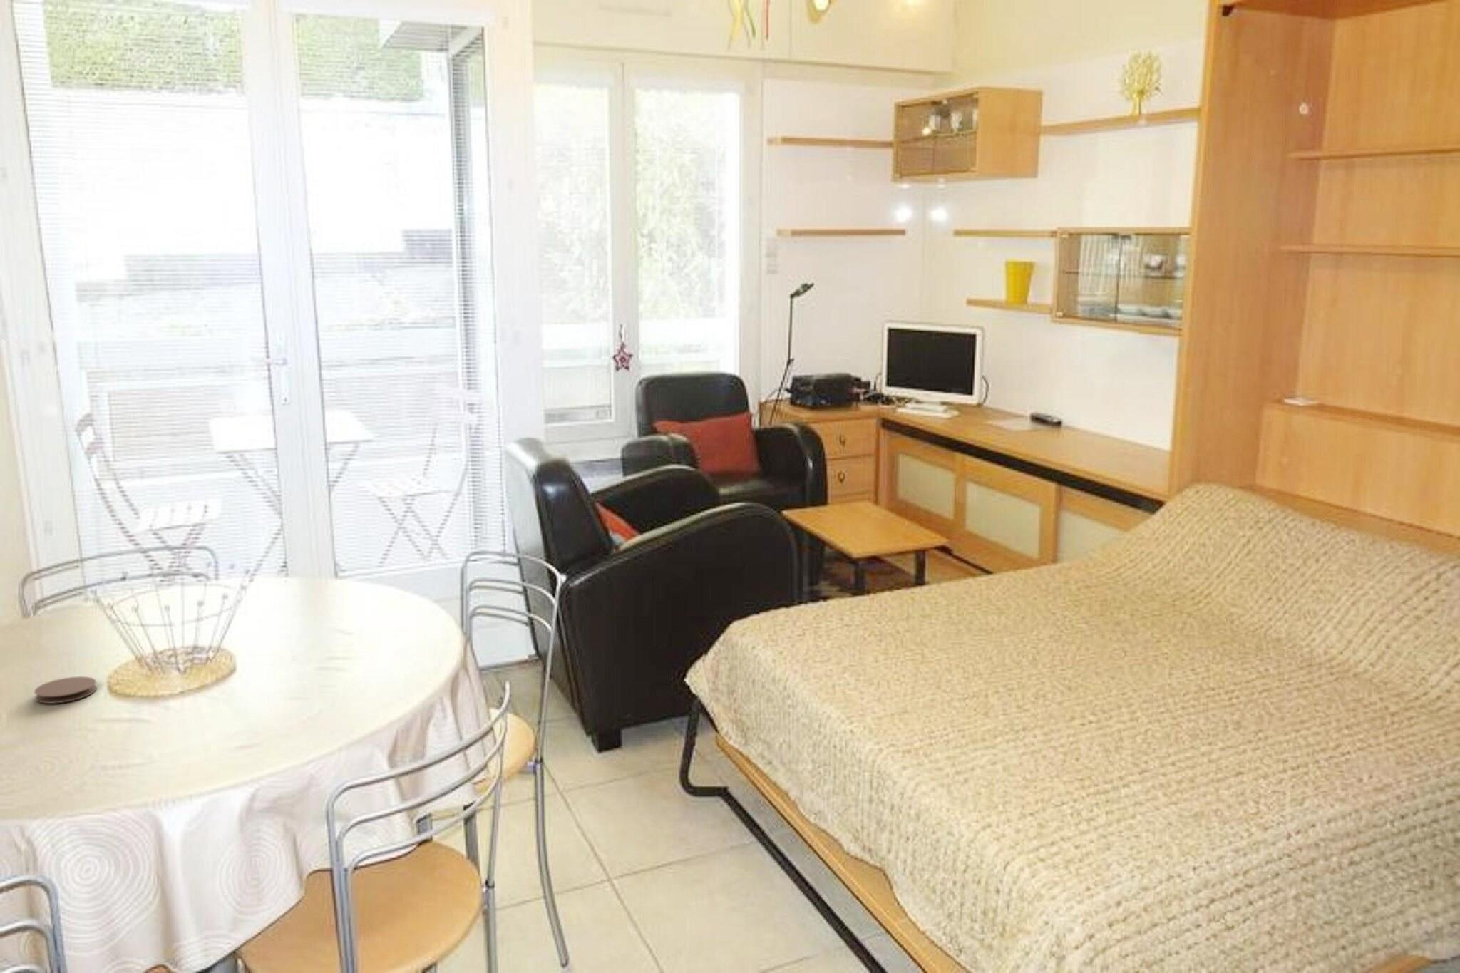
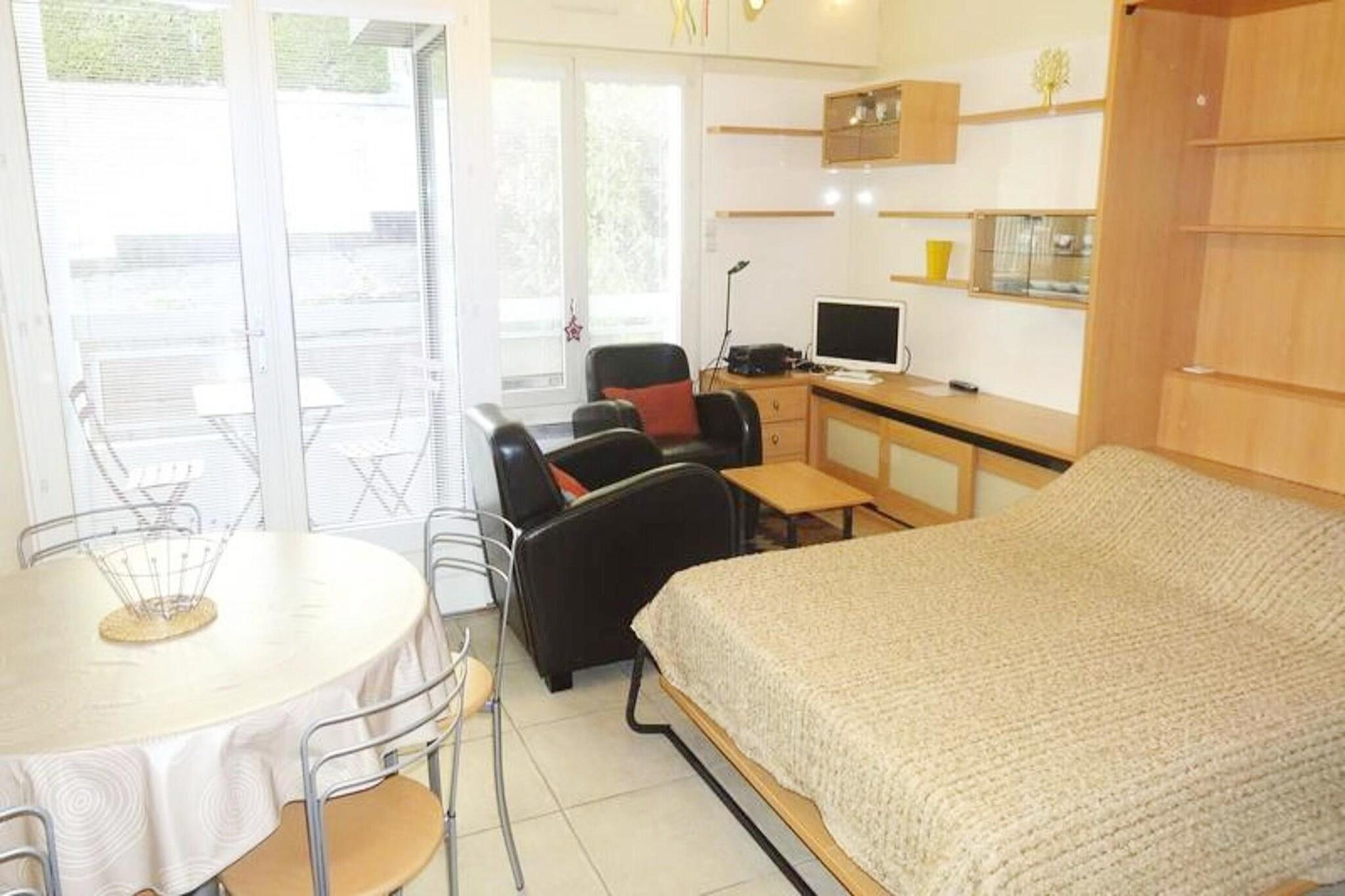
- coaster [34,675,98,705]
